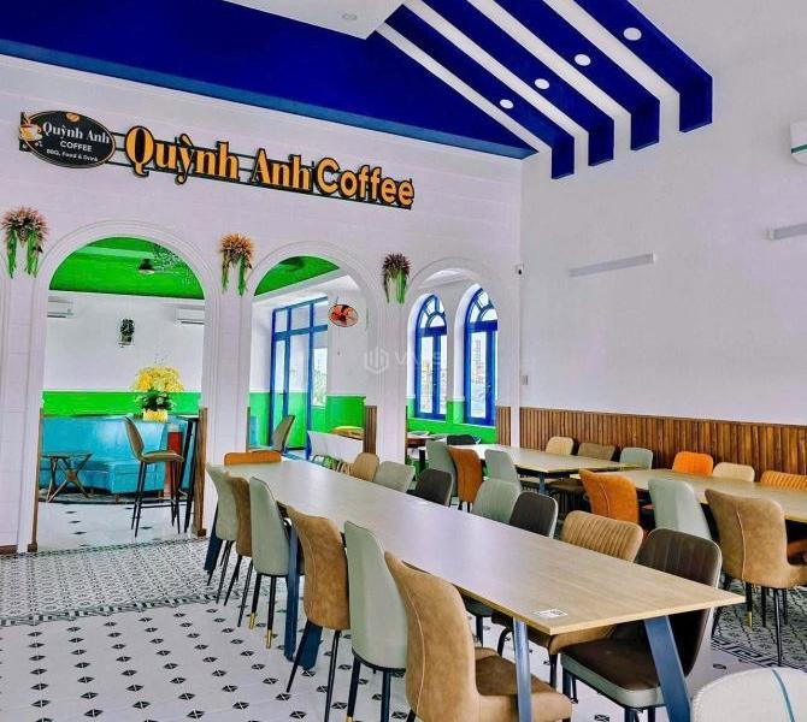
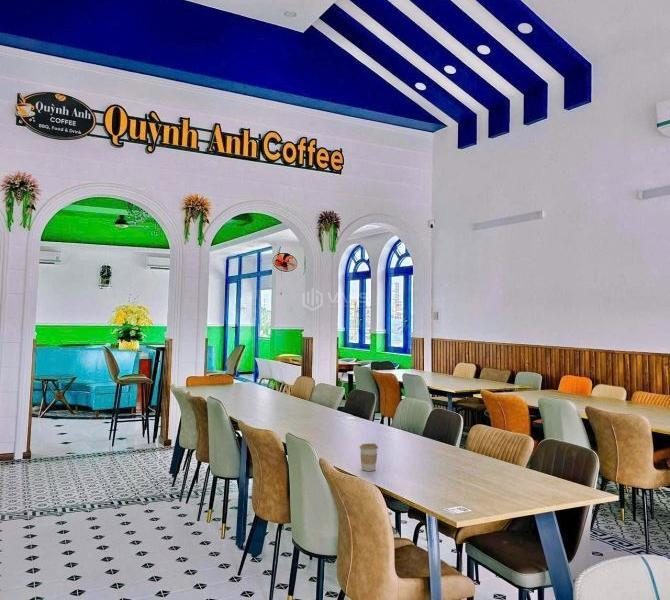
+ coffee cup [359,442,379,472]
